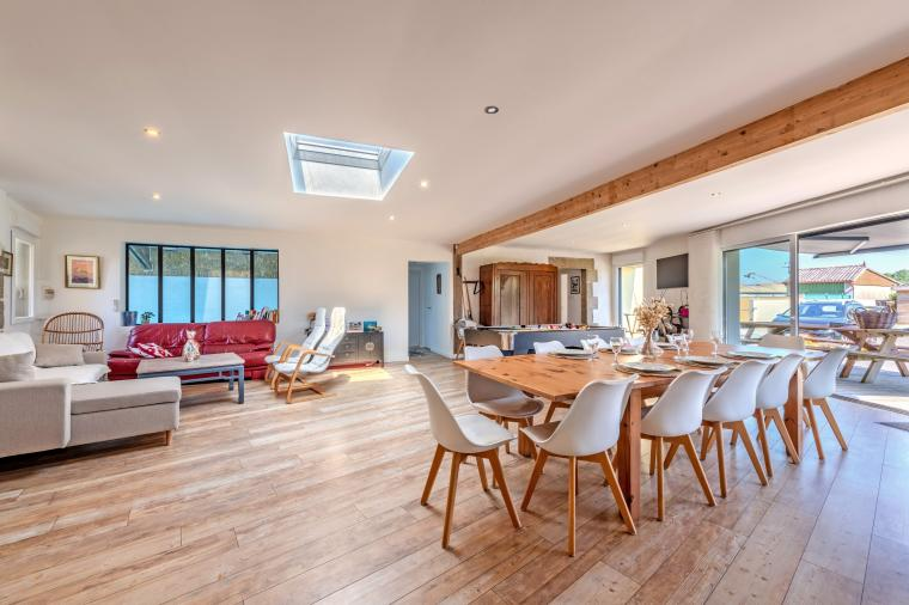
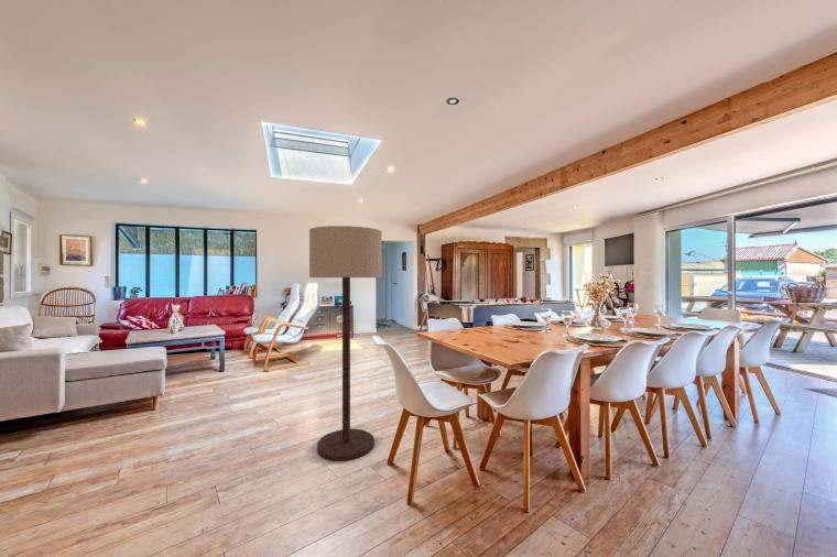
+ floor lamp [308,225,383,462]
